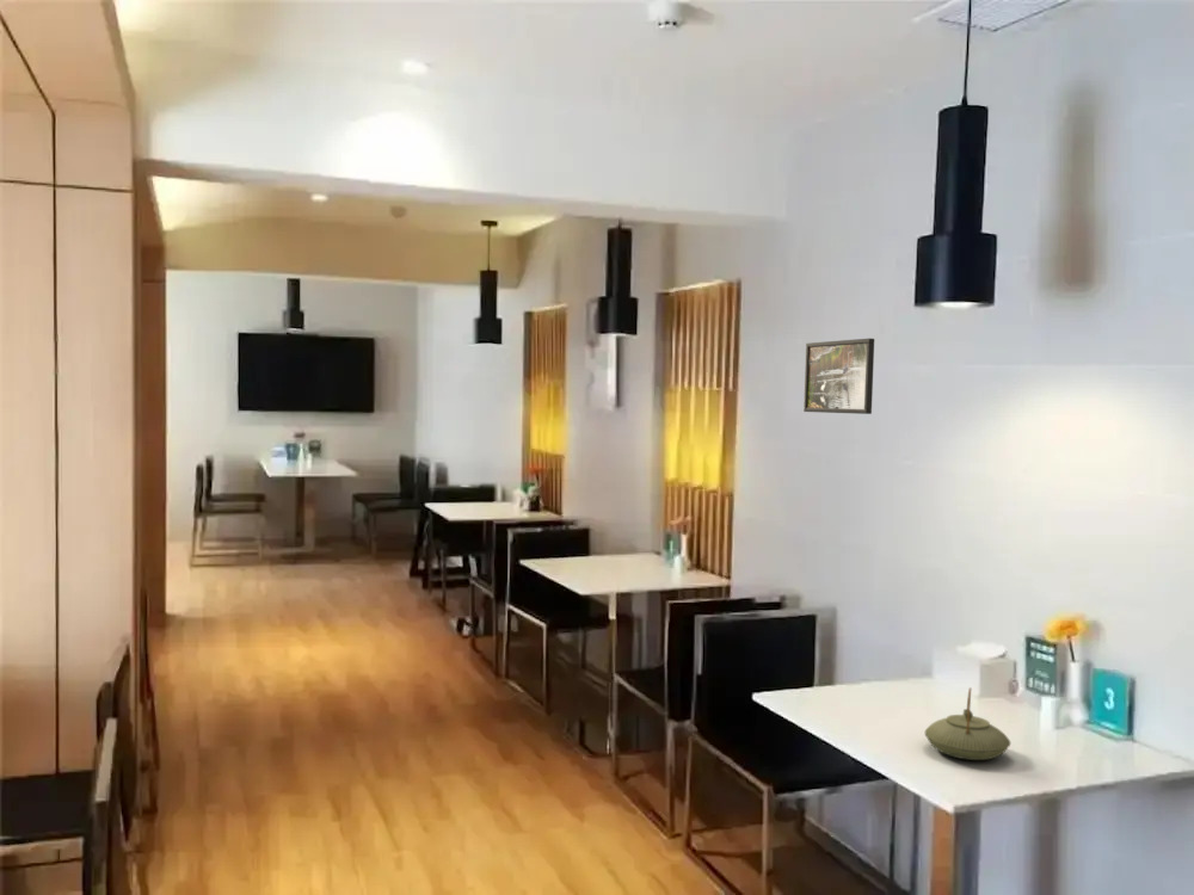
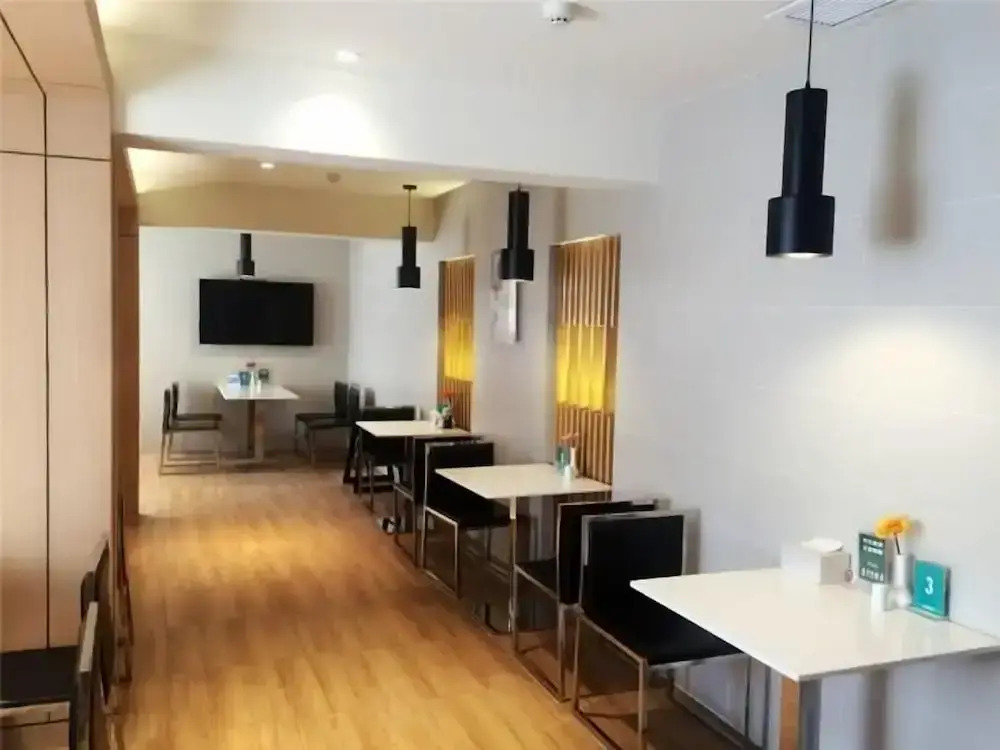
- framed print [802,338,875,415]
- teapot [924,686,1011,761]
